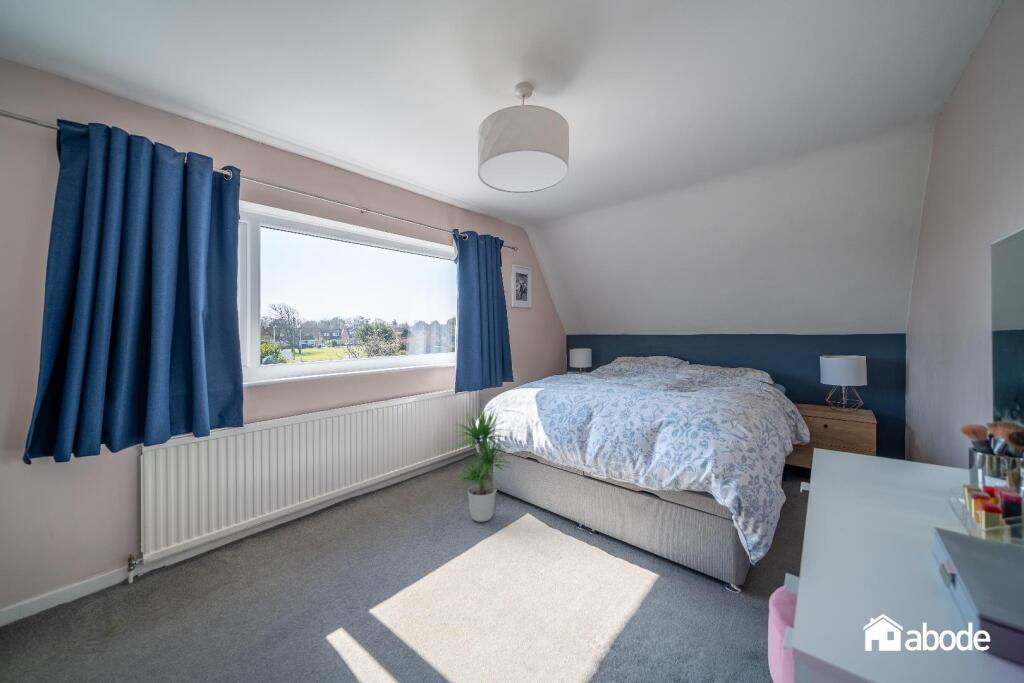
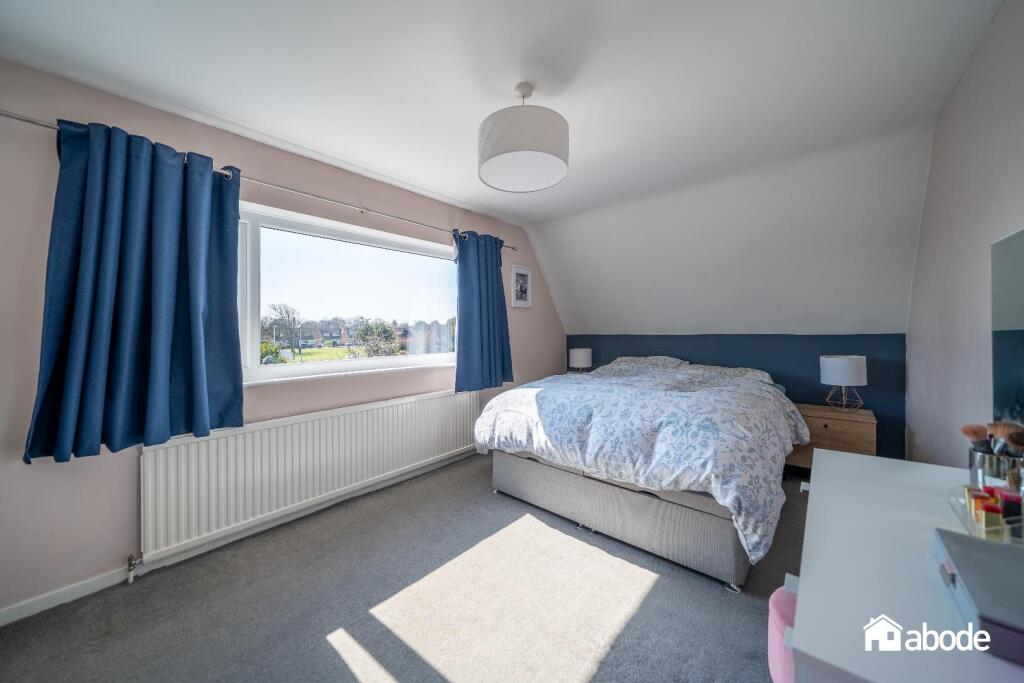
- potted plant [448,405,516,523]
